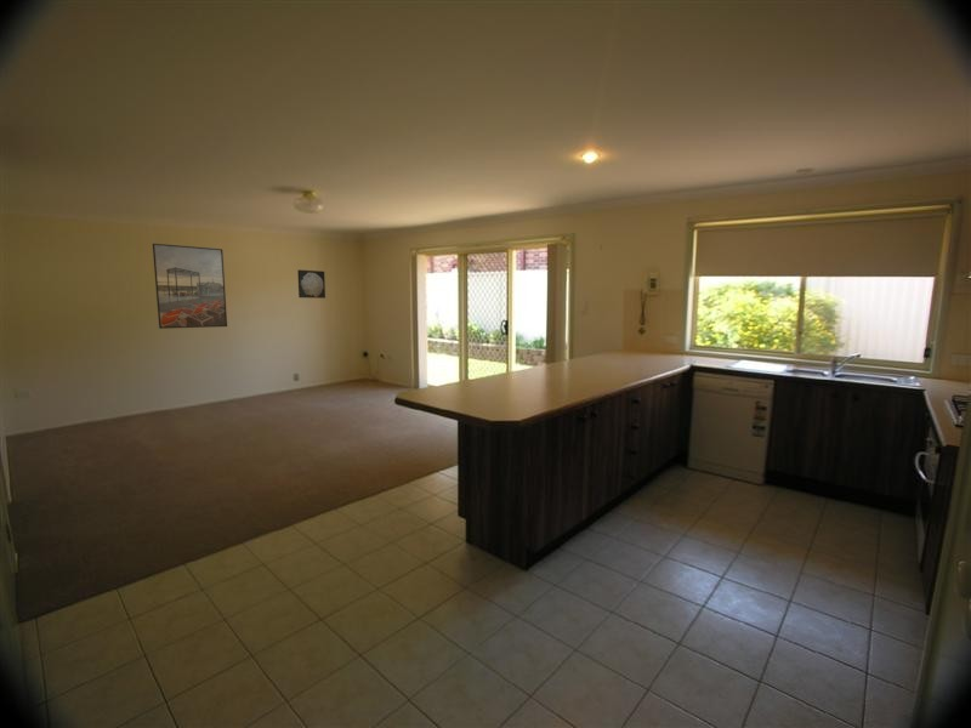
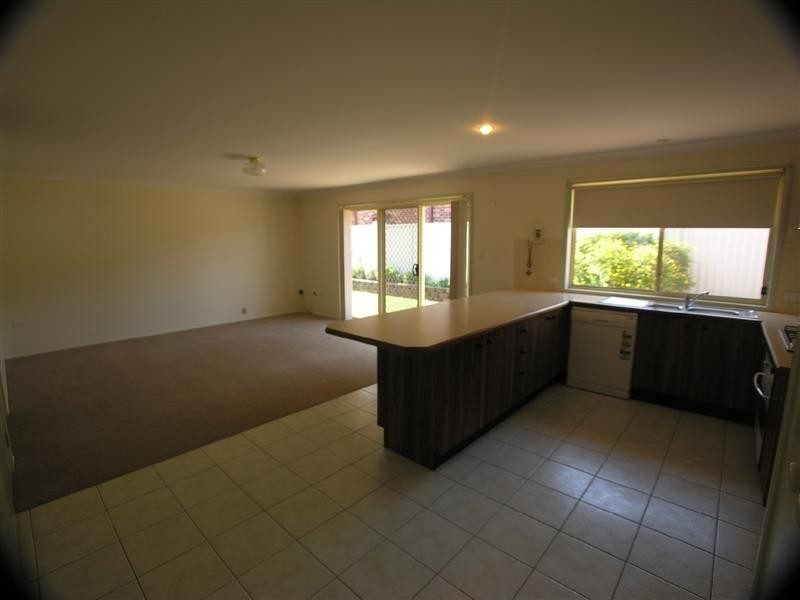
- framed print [152,243,228,330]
- wall art [297,268,326,300]
